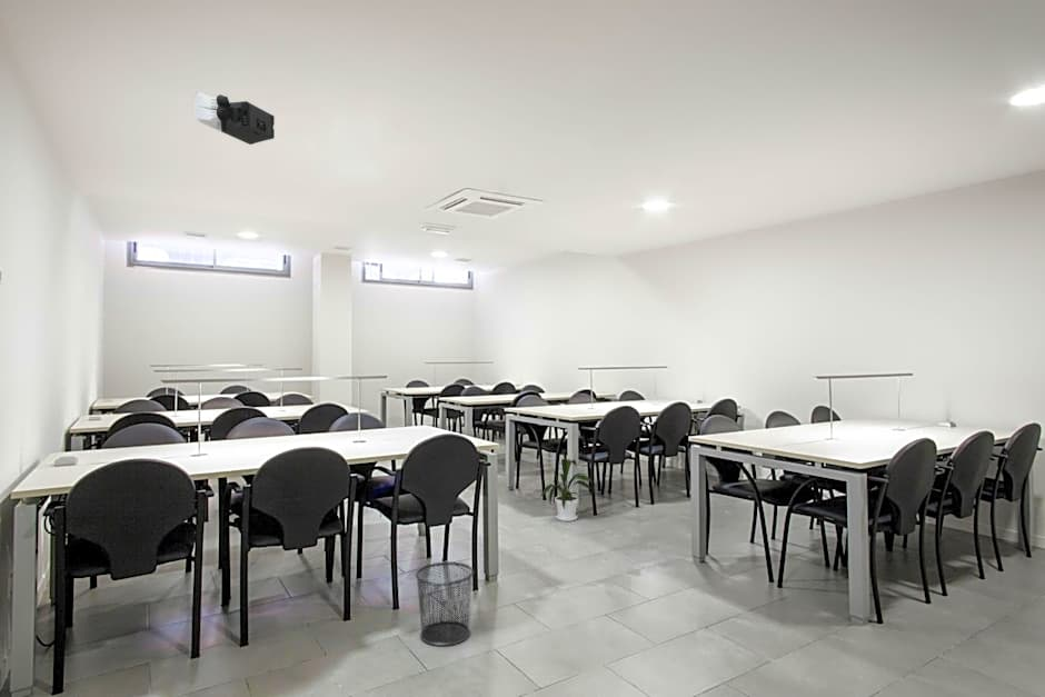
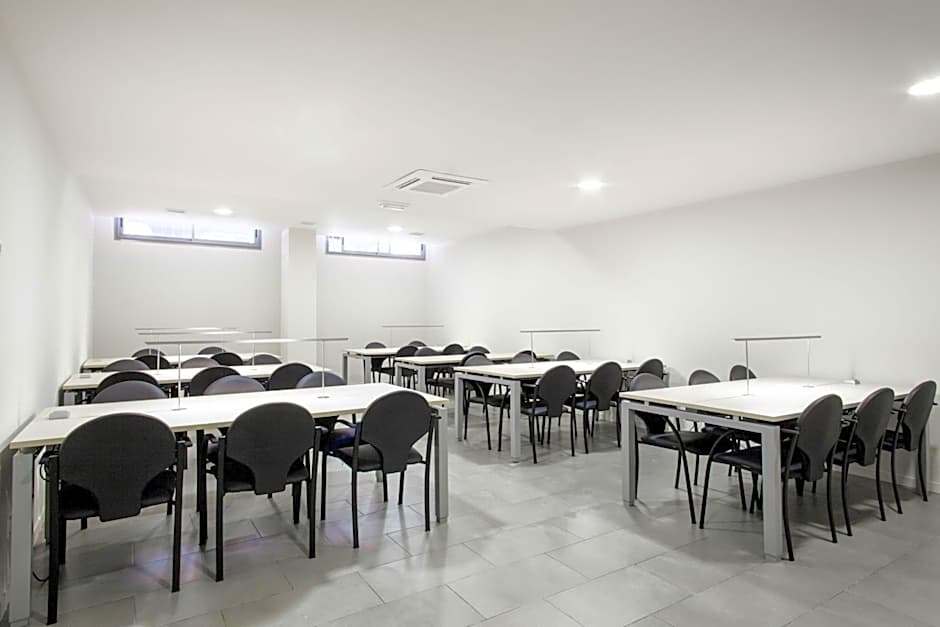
- projector [193,89,276,146]
- waste bin [415,560,475,647]
- house plant [539,458,594,522]
